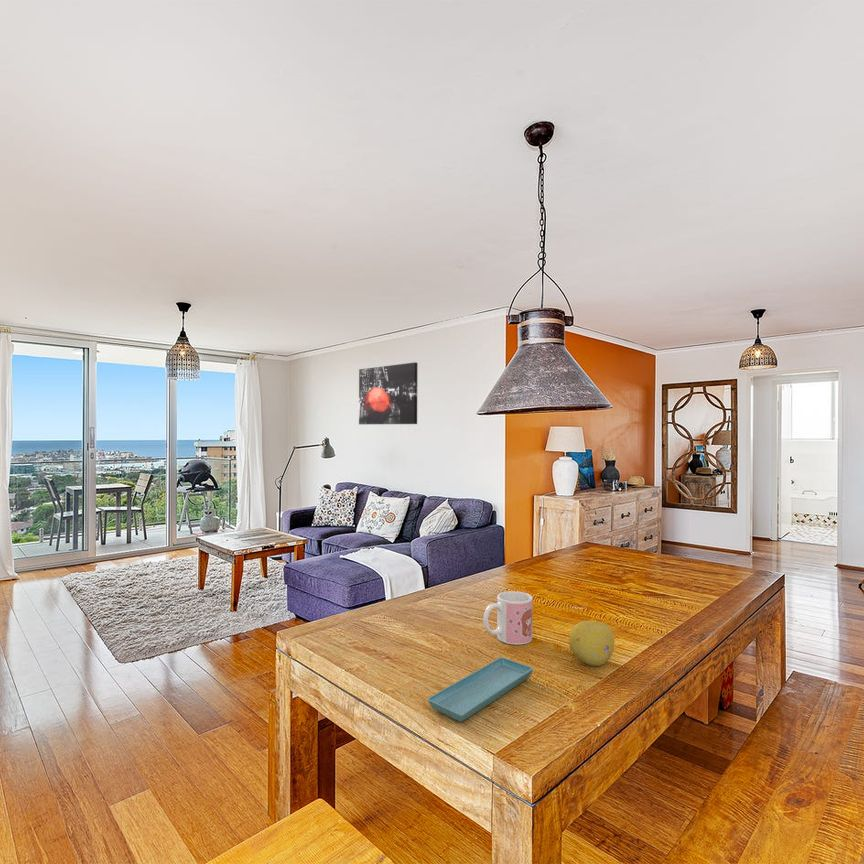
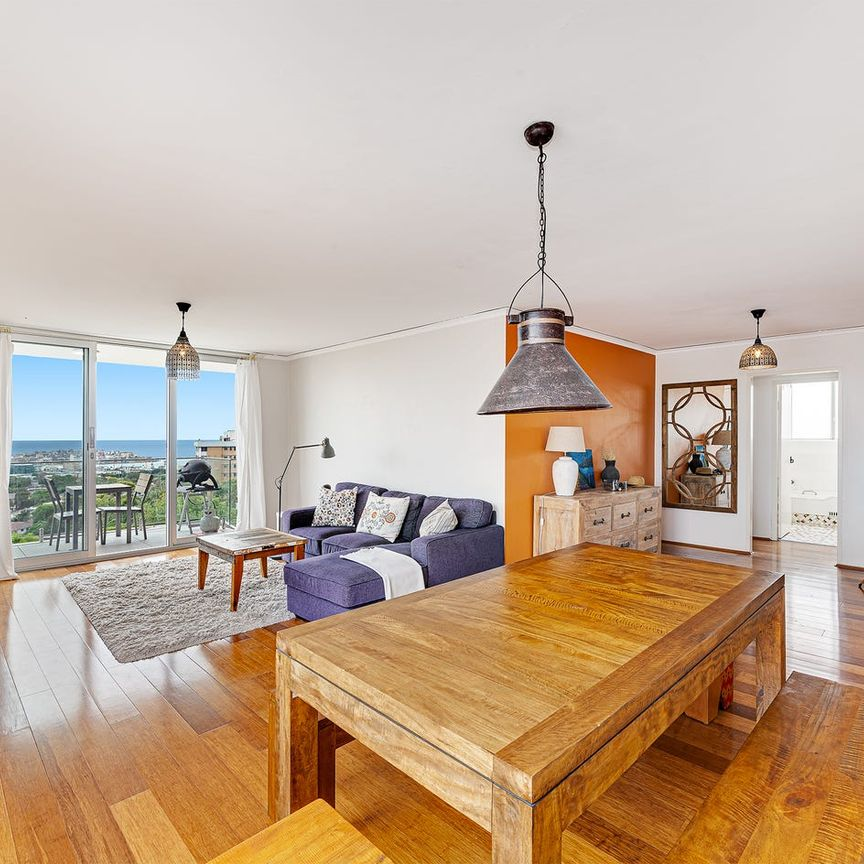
- wall art [358,361,419,425]
- saucer [427,656,534,723]
- mug [482,590,534,646]
- fruit [568,619,615,667]
